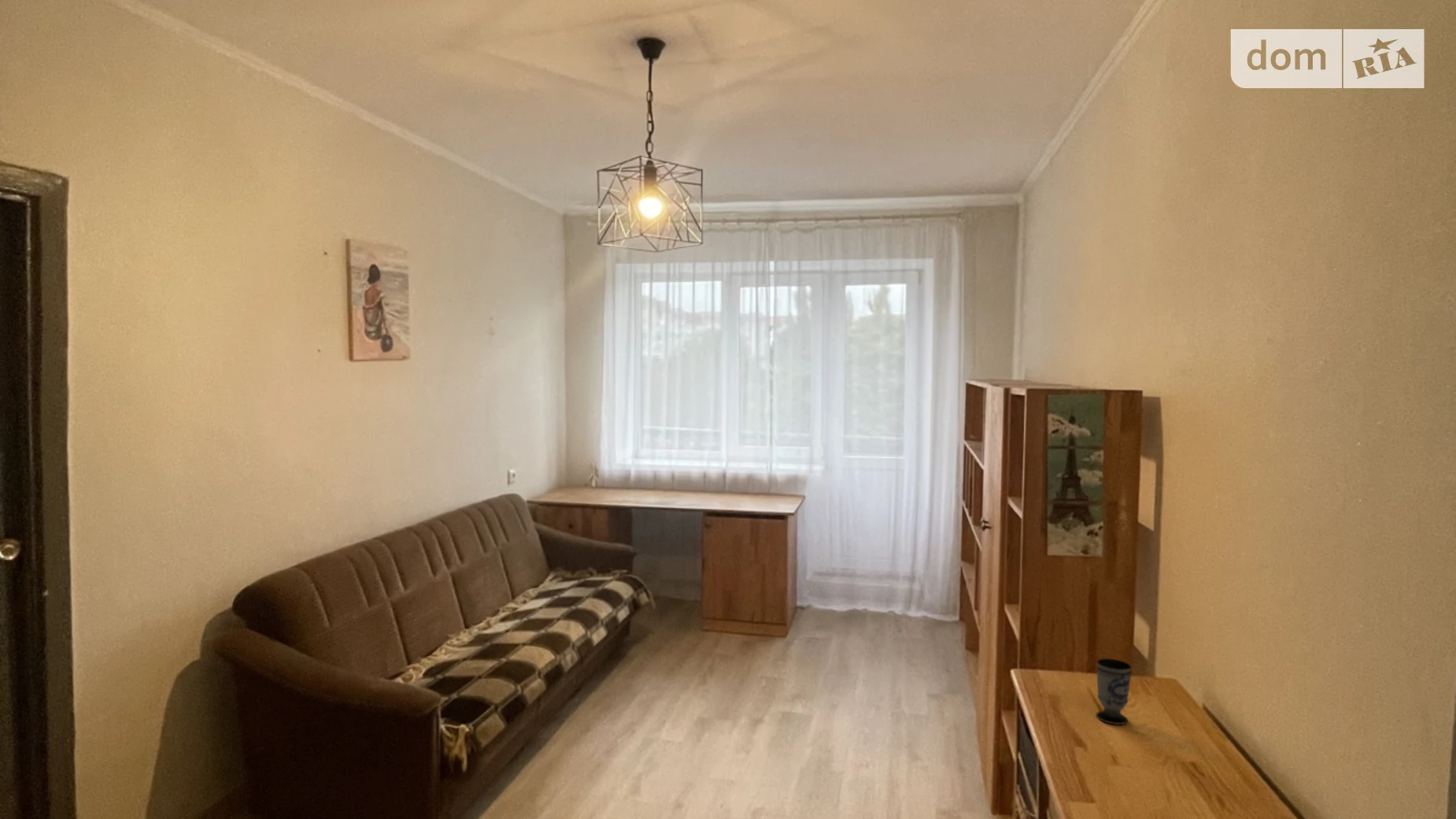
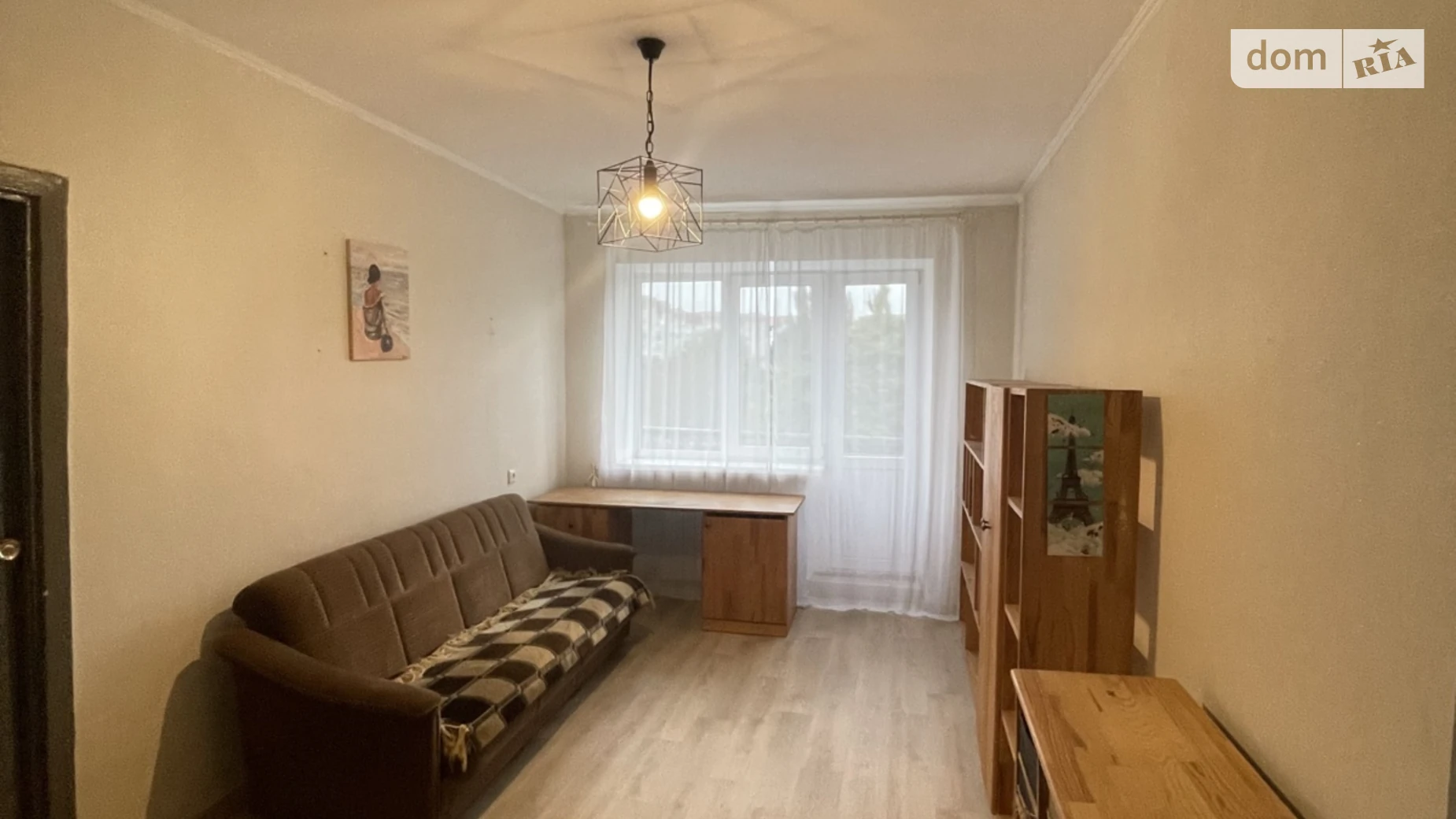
- cup [1096,658,1132,725]
